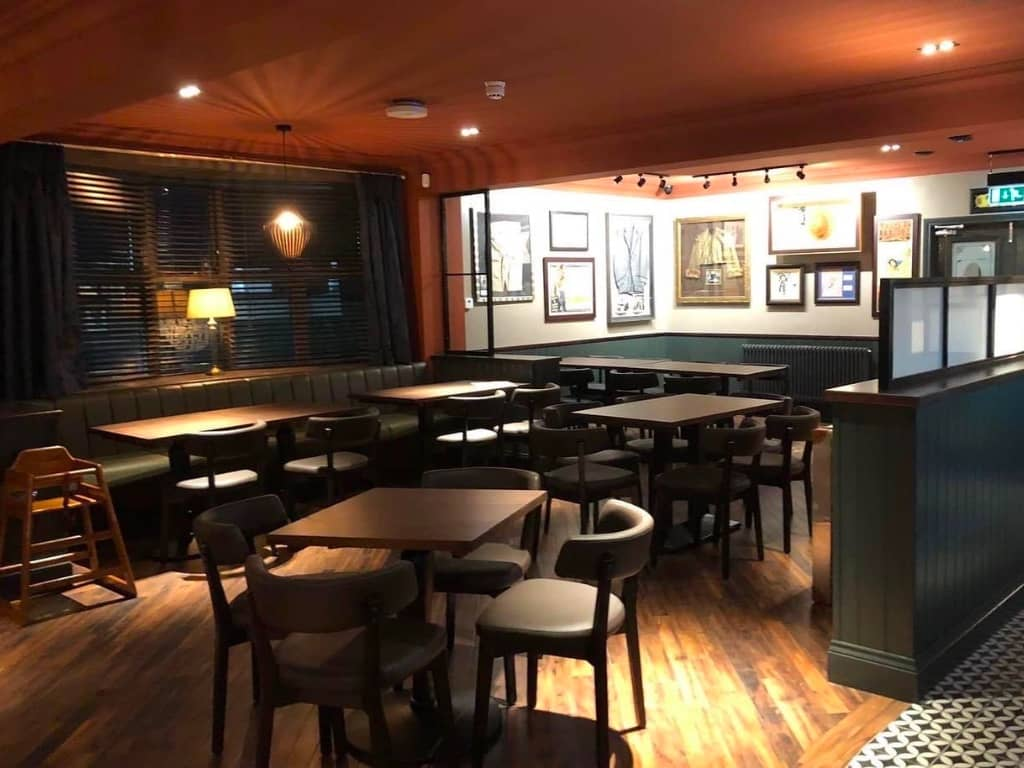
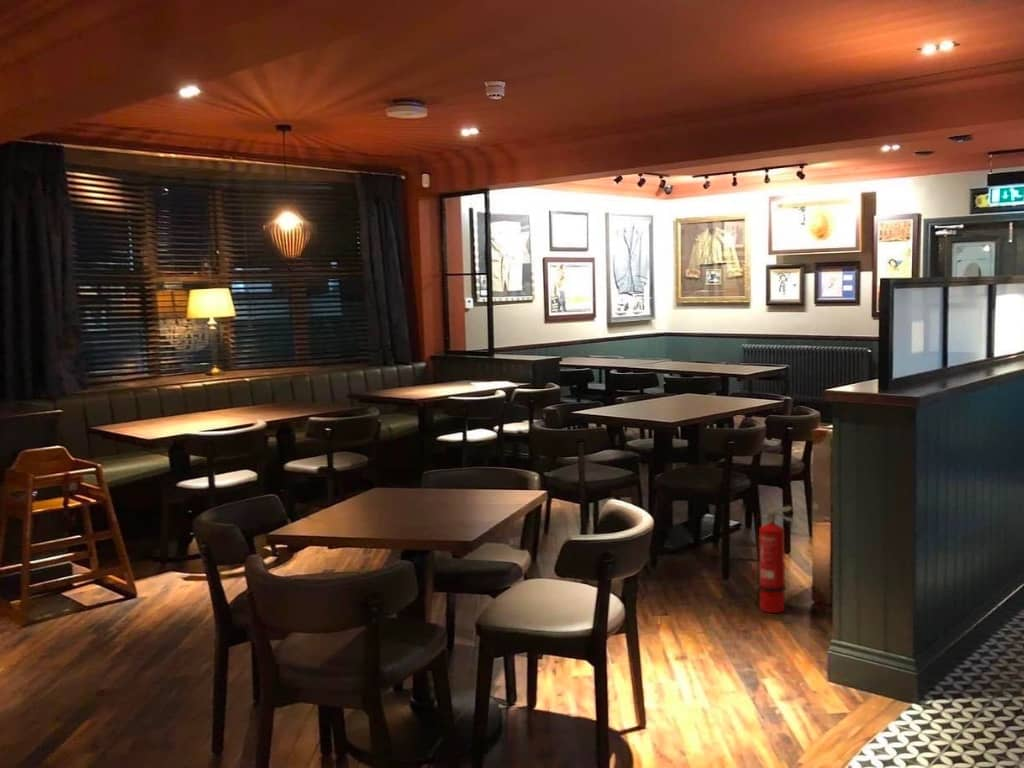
+ fire extinguisher [754,505,796,614]
